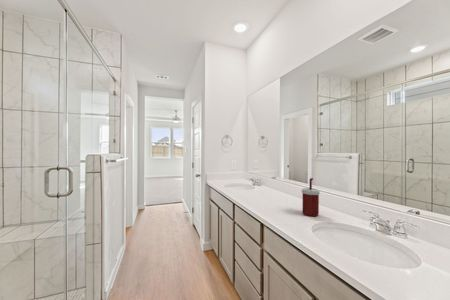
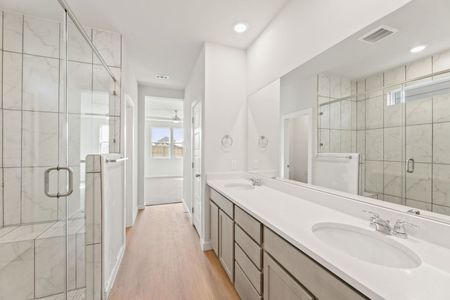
- soap dispenser [301,177,321,218]
